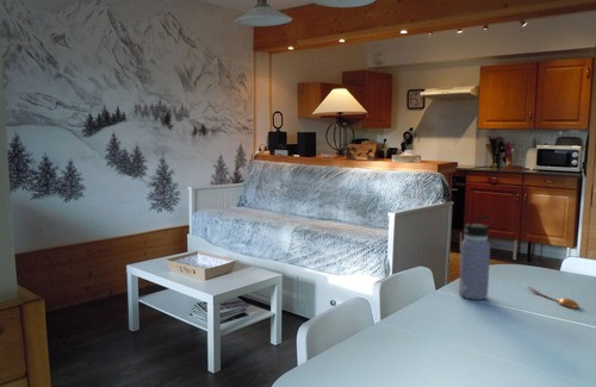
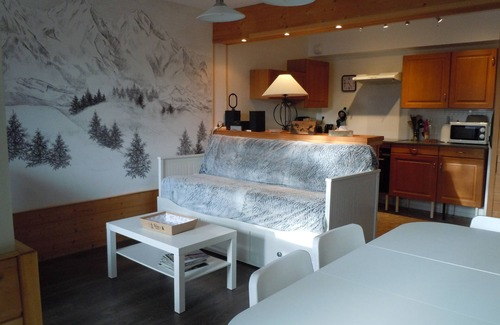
- water bottle [458,216,495,301]
- spoon [527,286,581,310]
